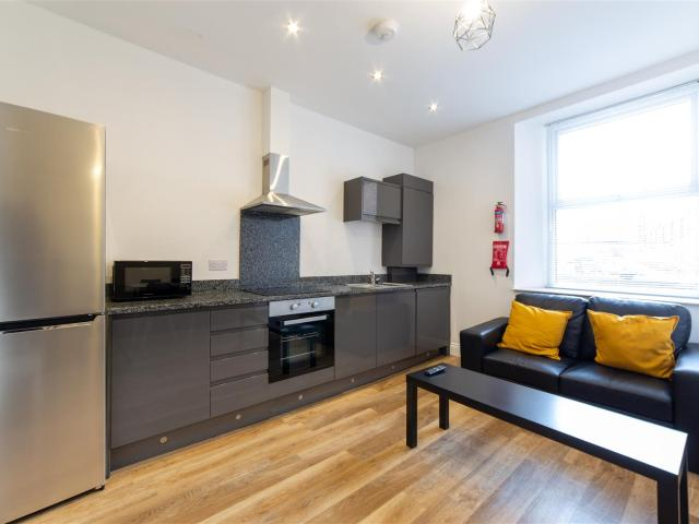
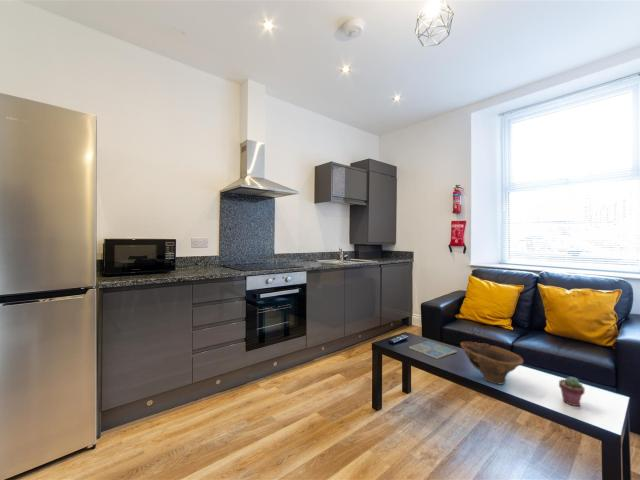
+ bowl [459,341,524,386]
+ drink coaster [408,340,458,360]
+ potted succulent [558,376,586,407]
